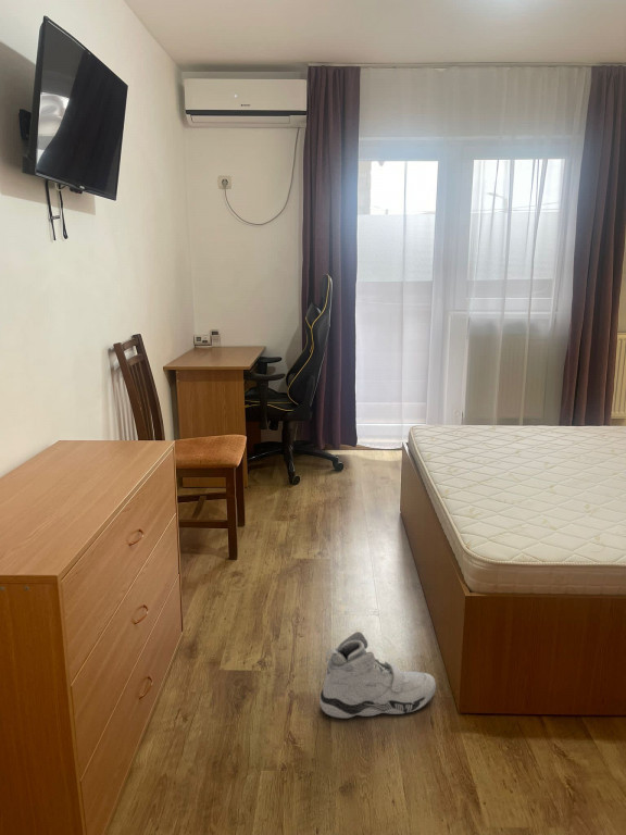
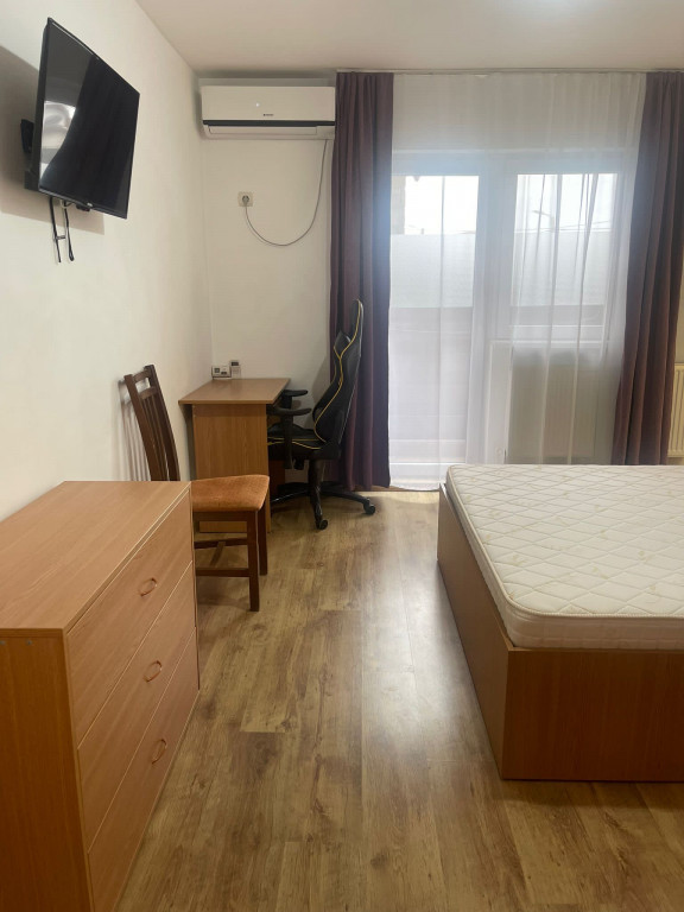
- sneaker [318,631,437,720]
